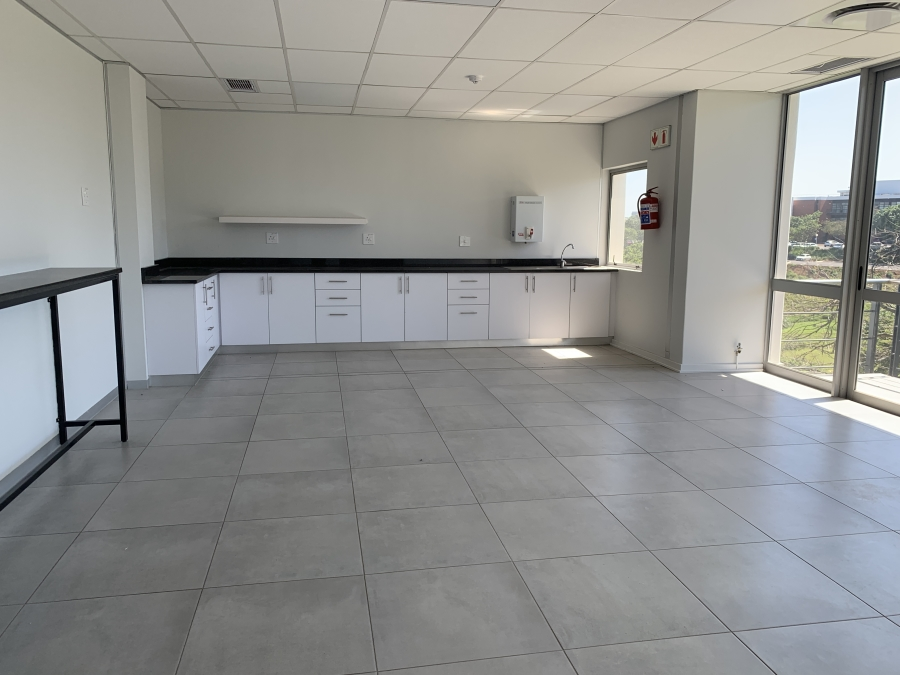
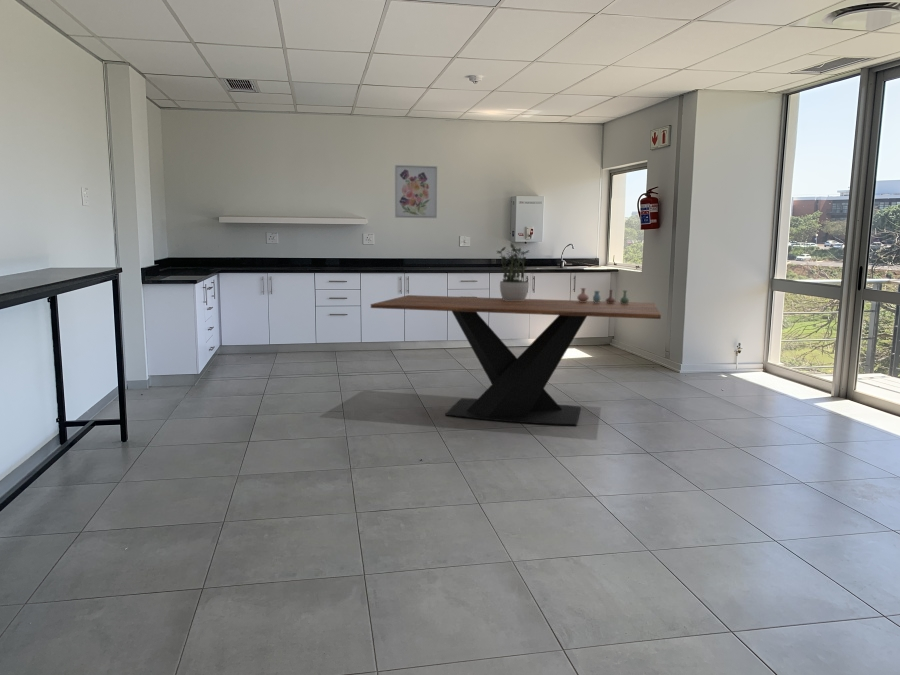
+ vase [576,287,630,304]
+ potted plant [496,243,531,301]
+ dining table [370,294,662,427]
+ wall art [394,164,438,219]
